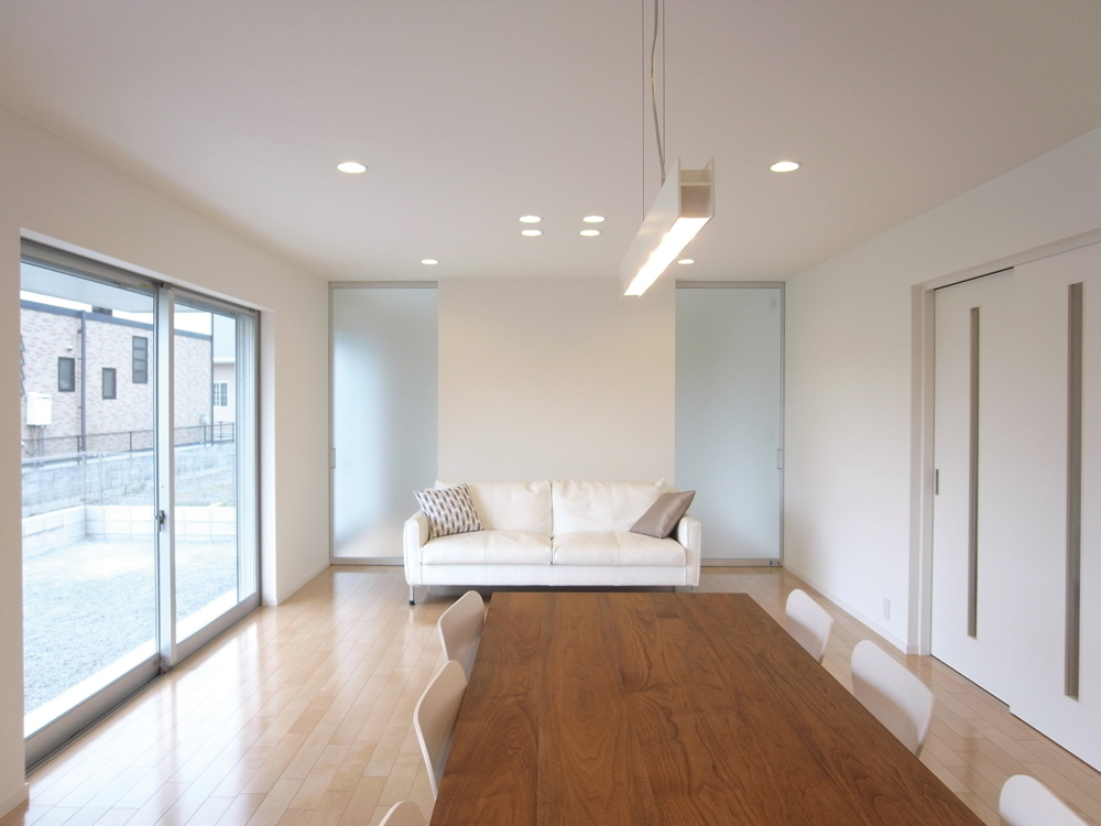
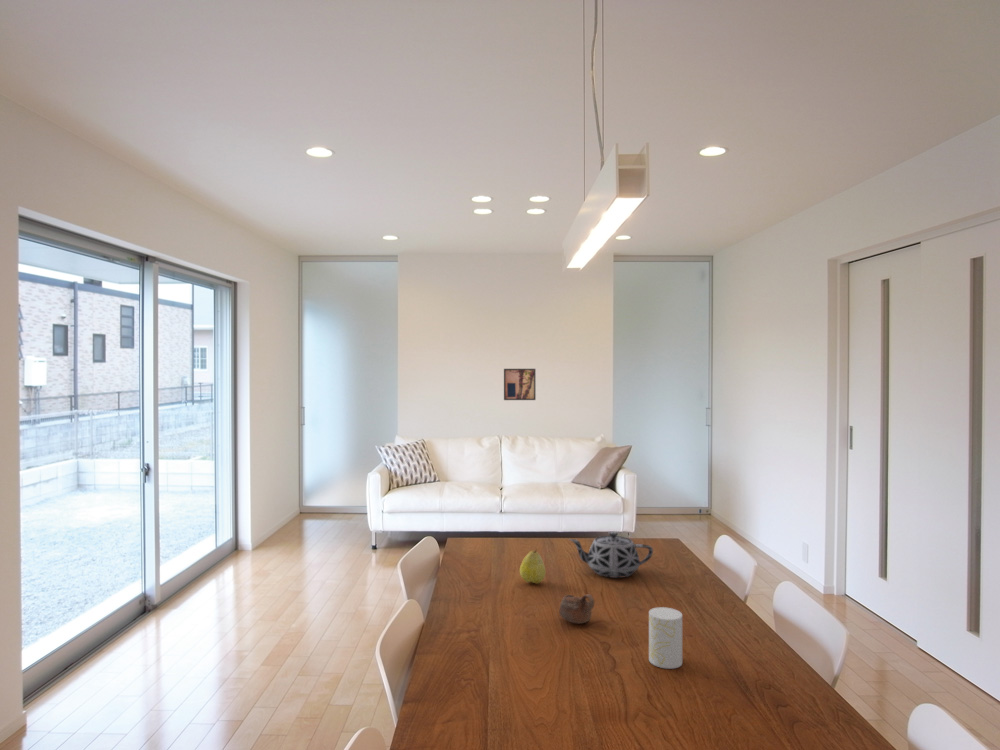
+ teapot [568,530,654,579]
+ wall art [503,368,537,401]
+ cup [559,593,595,625]
+ fruit [519,548,547,585]
+ cup [648,606,683,670]
